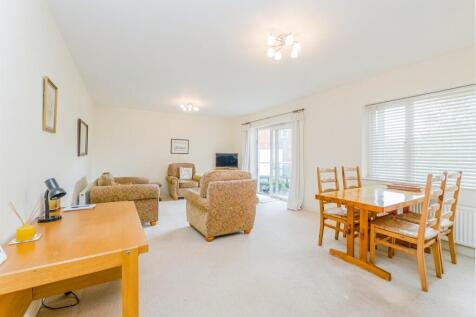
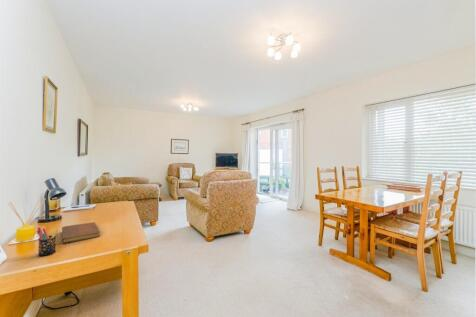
+ notebook [61,221,101,244]
+ pen holder [36,226,60,257]
